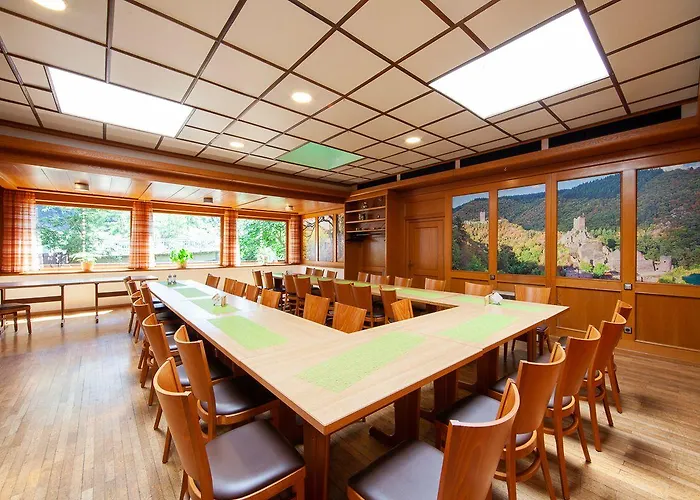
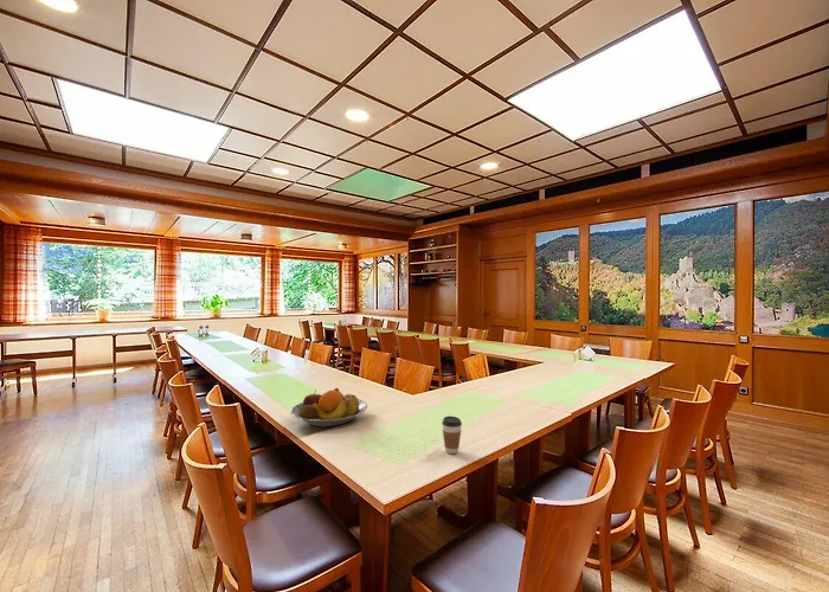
+ coffee cup [441,416,463,455]
+ fruit bowl [289,387,368,427]
